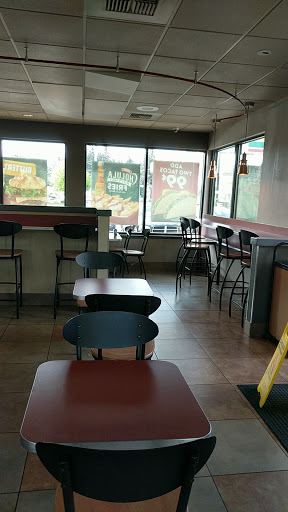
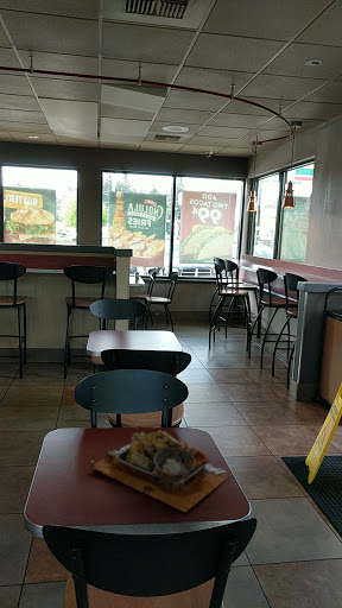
+ food tray [89,429,233,513]
